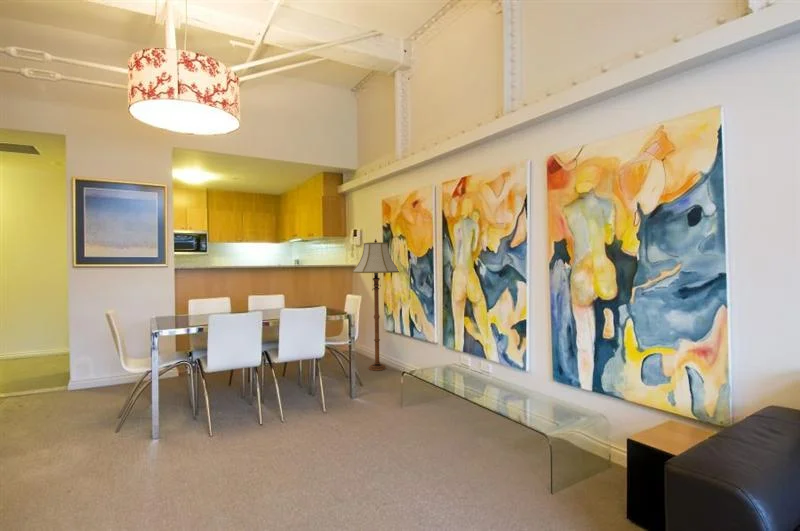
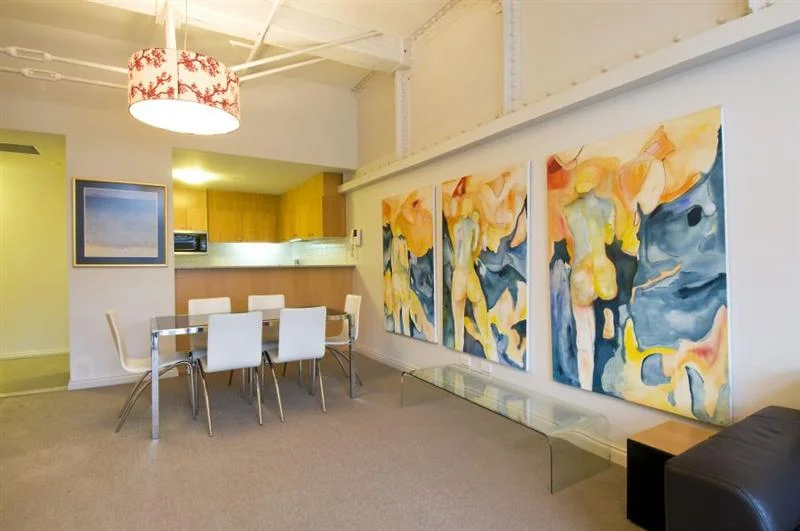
- floor lamp [351,238,400,371]
